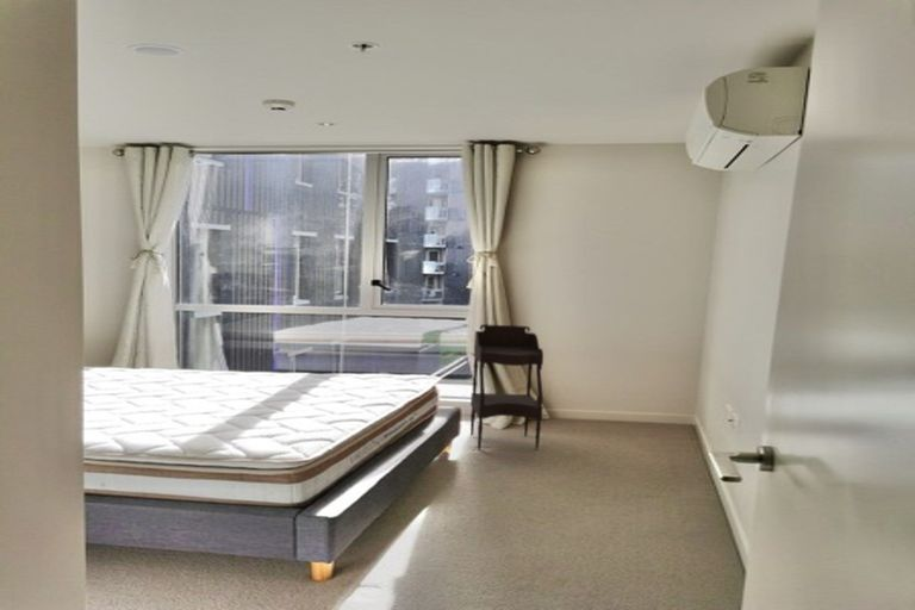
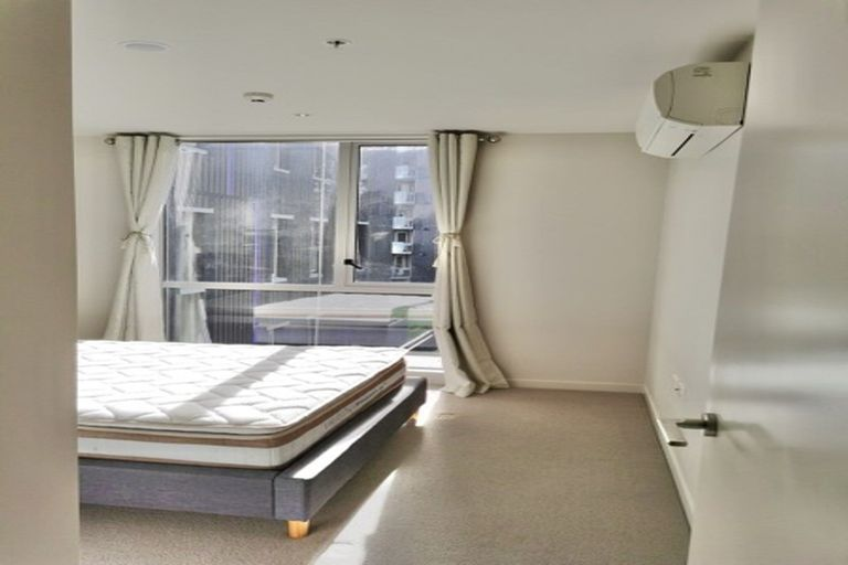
- side table [469,323,544,452]
